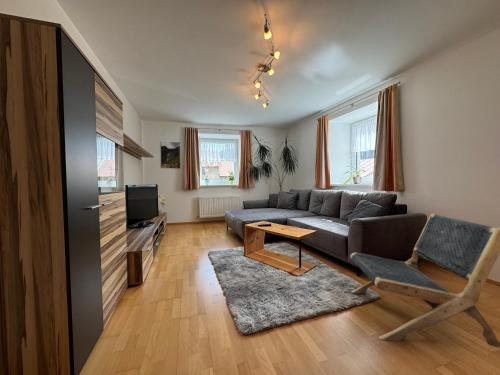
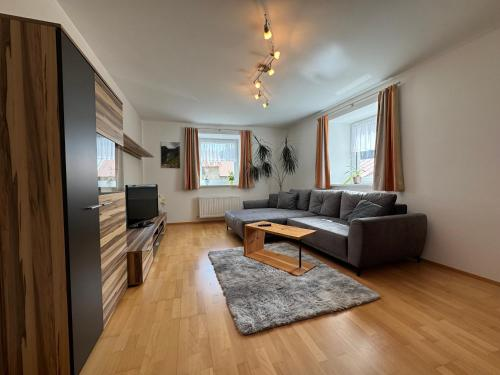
- lounge chair [349,212,500,348]
